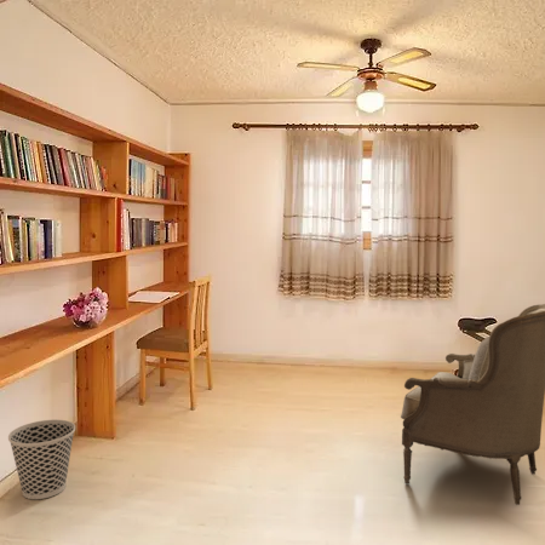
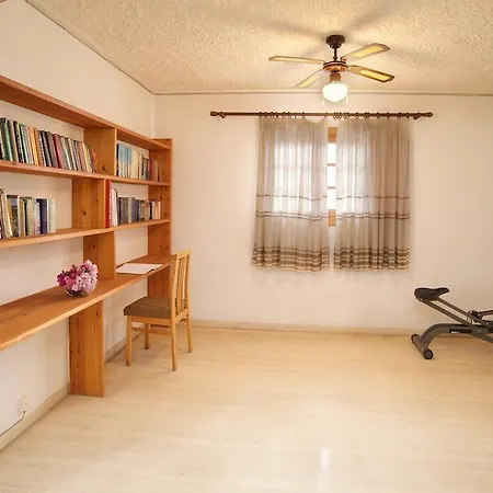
- wastebasket [7,419,76,500]
- armchair [400,303,545,506]
